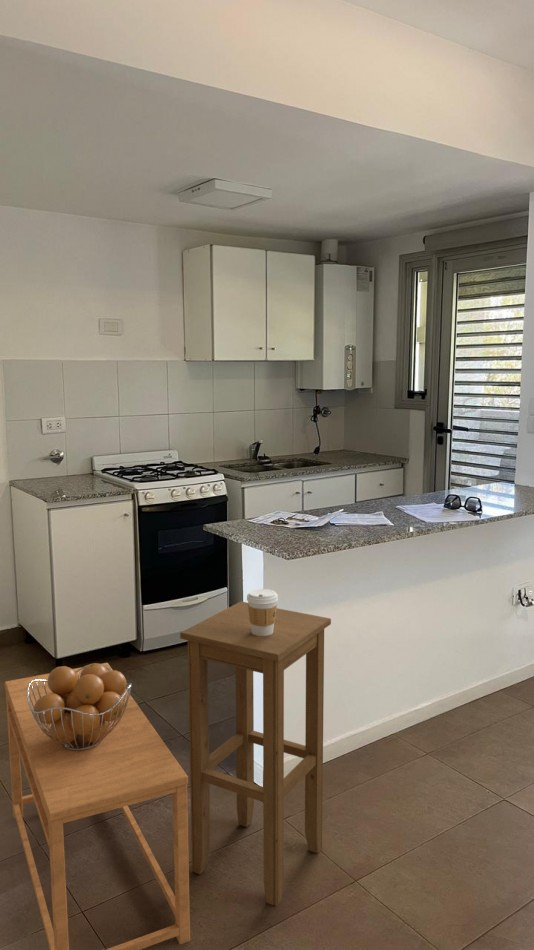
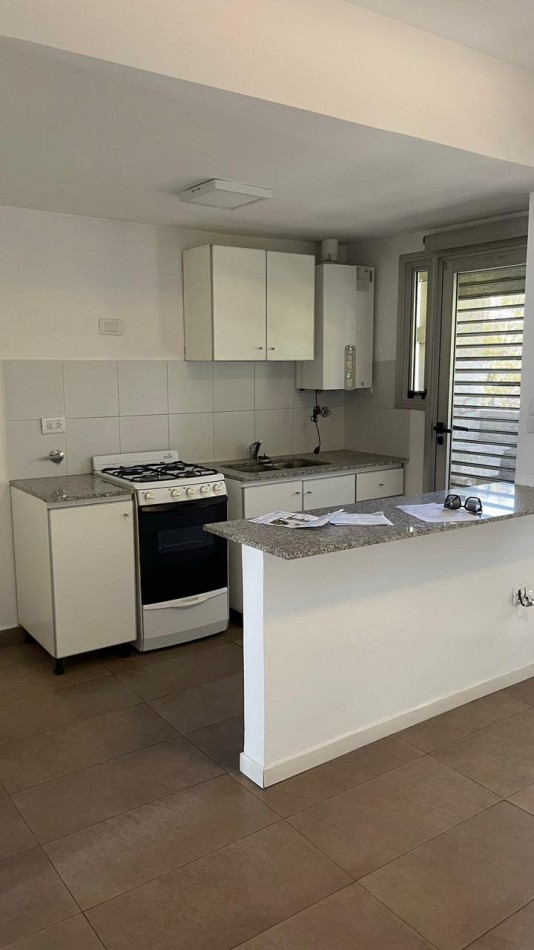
- side table [4,662,191,950]
- fruit basket [27,662,133,751]
- coffee cup [246,588,279,636]
- stool [179,600,332,907]
